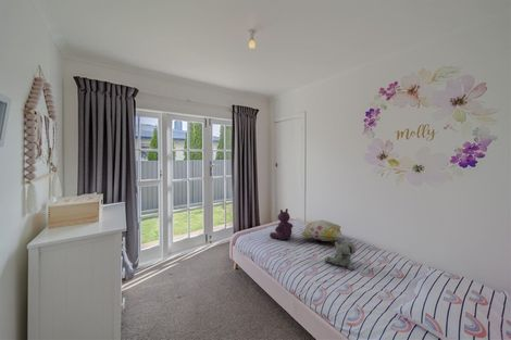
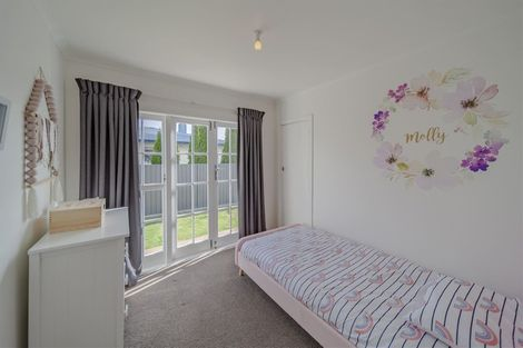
- teddy bear [269,207,294,241]
- decorative pillow [300,219,346,242]
- plush elephant [324,241,357,270]
